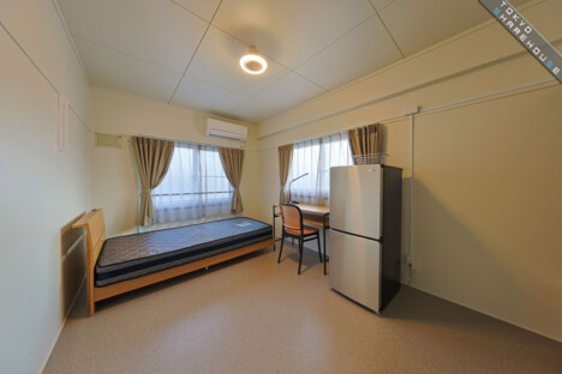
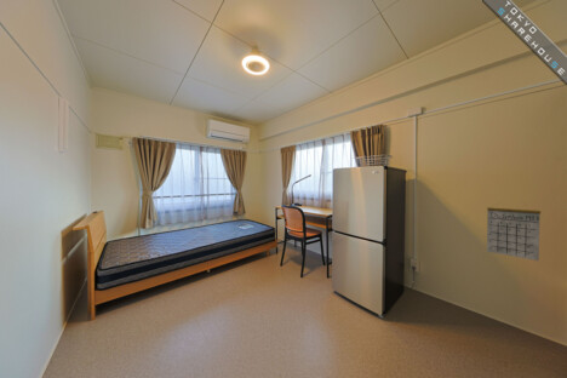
+ calendar [486,202,542,262]
